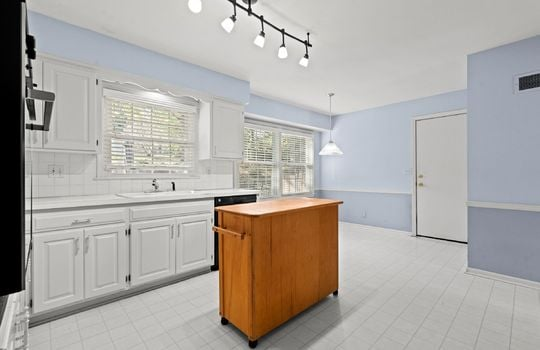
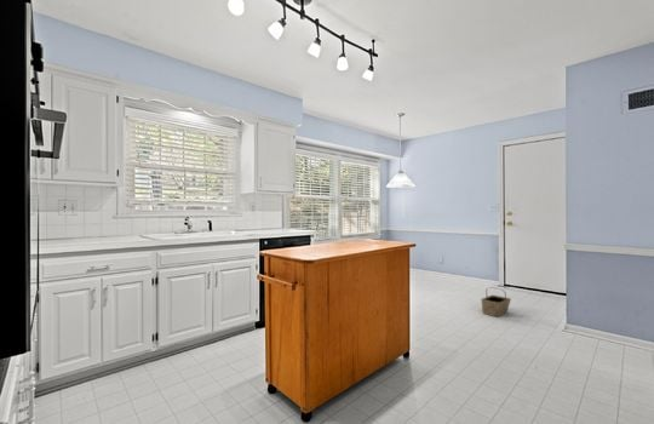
+ basket [480,286,512,317]
